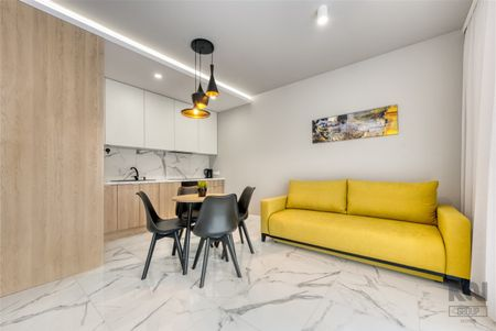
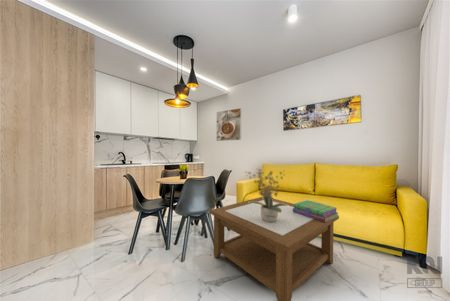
+ coffee table [208,196,340,301]
+ potted plant [244,168,289,222]
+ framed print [215,107,242,142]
+ stack of books [293,199,339,223]
